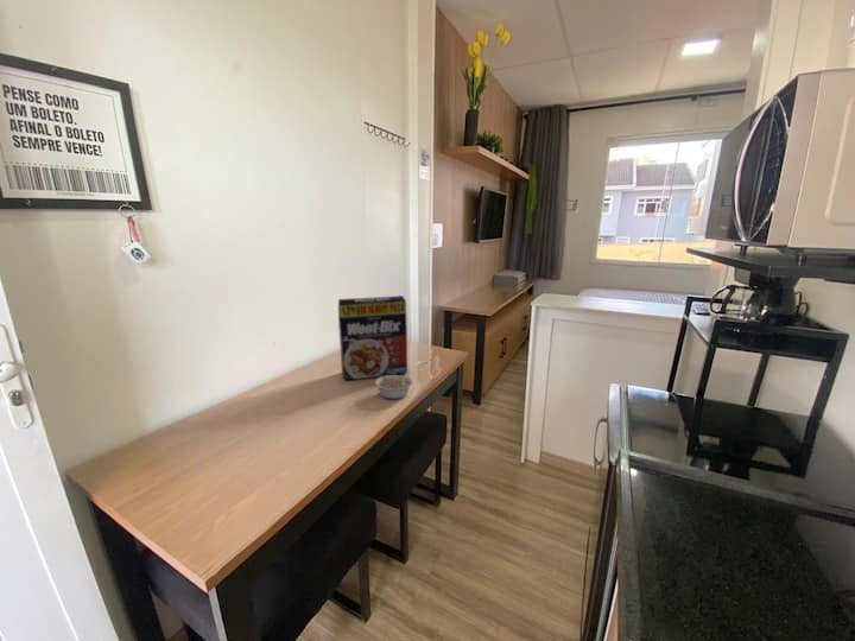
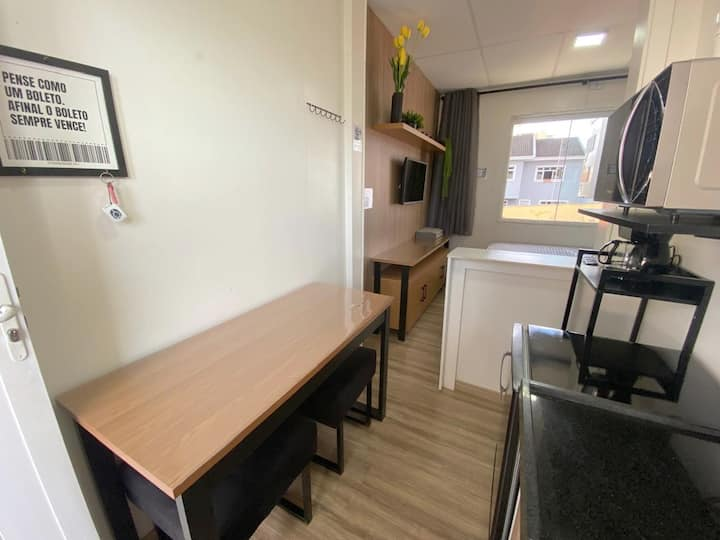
- cereal box [337,294,408,381]
- legume [373,372,414,400]
